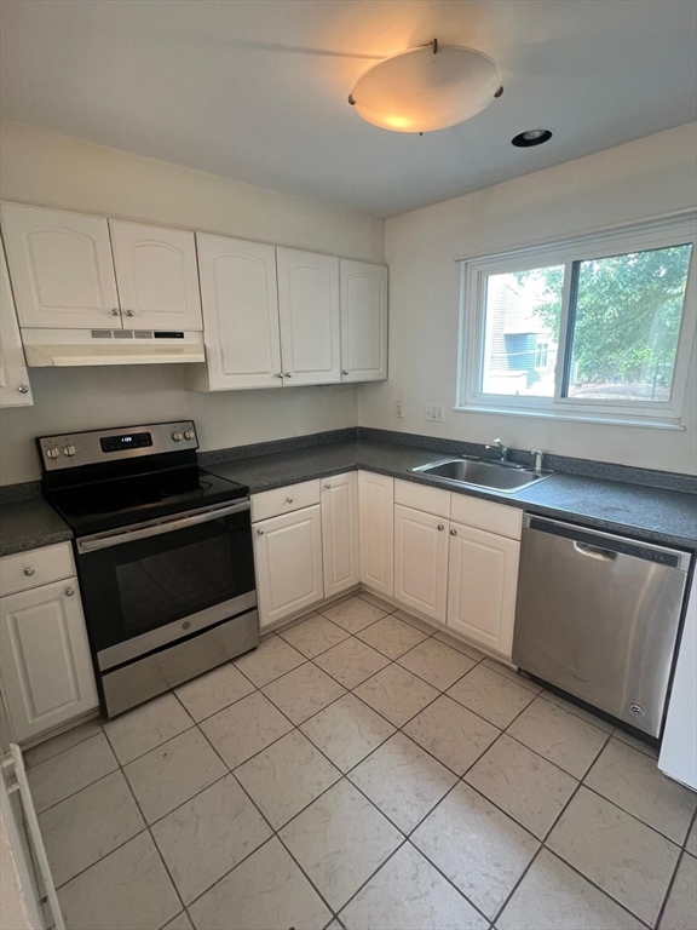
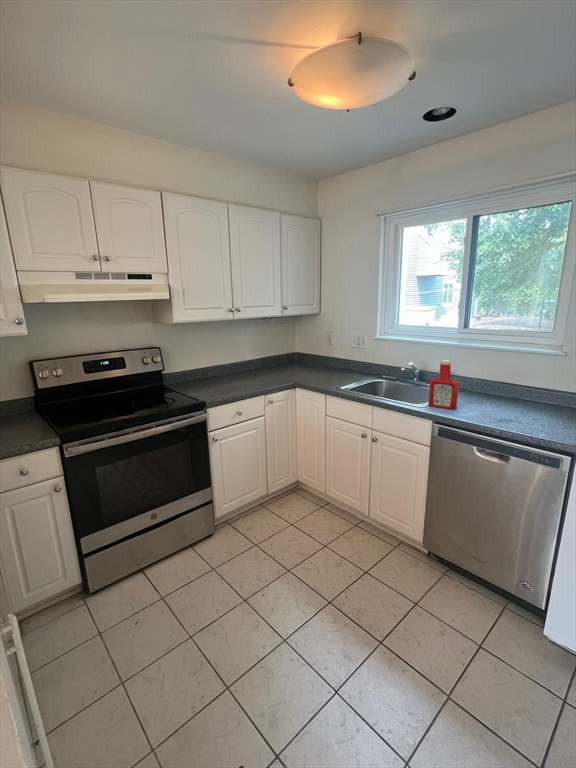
+ soap bottle [428,359,460,410]
